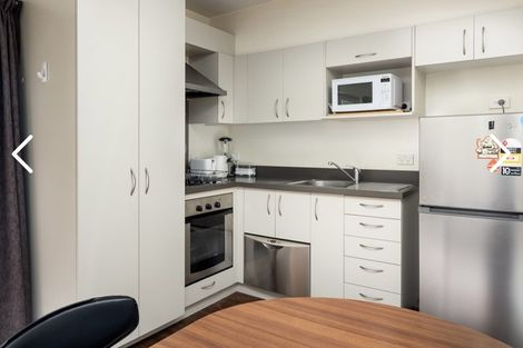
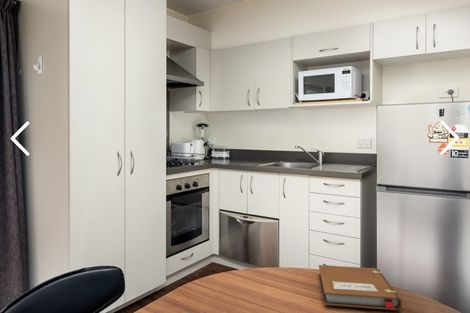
+ notebook [318,264,403,311]
